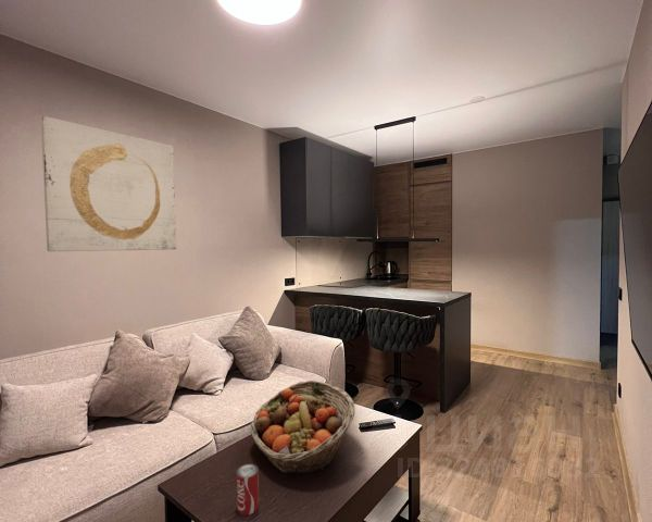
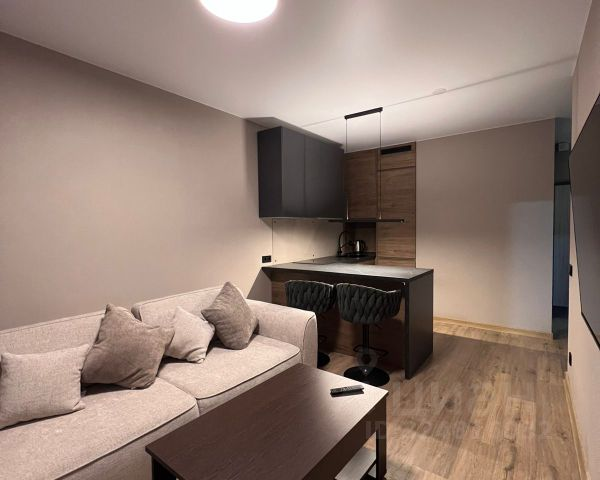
- beverage can [236,463,260,517]
- wall art [40,115,177,252]
- fruit basket [250,380,356,475]
